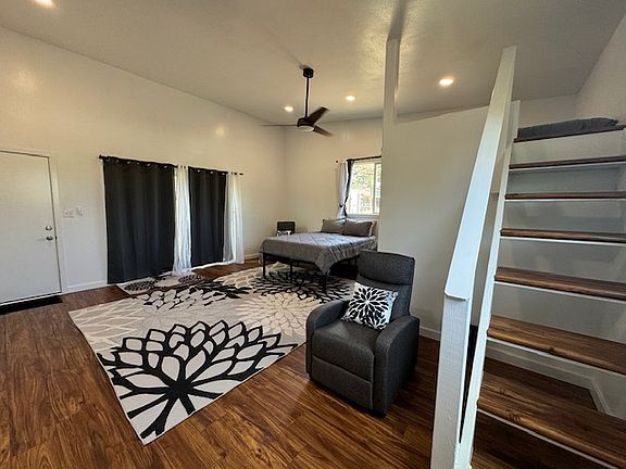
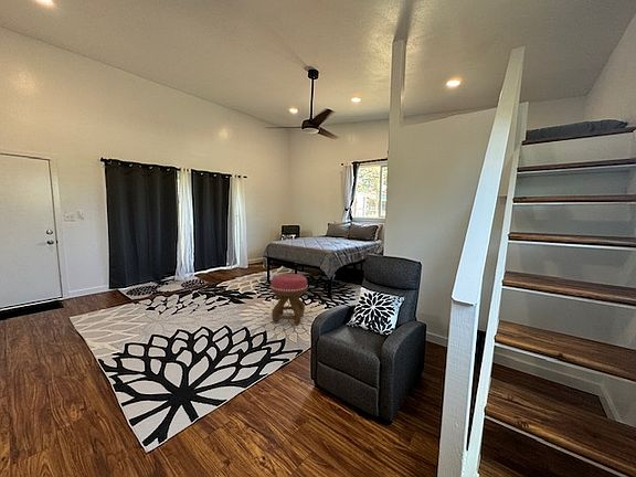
+ ottoman [269,273,308,326]
